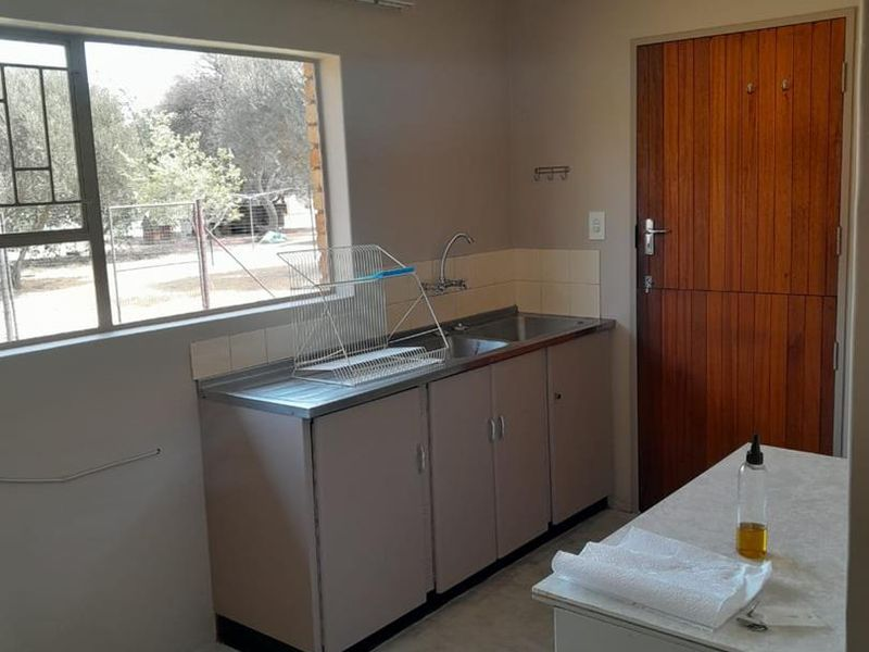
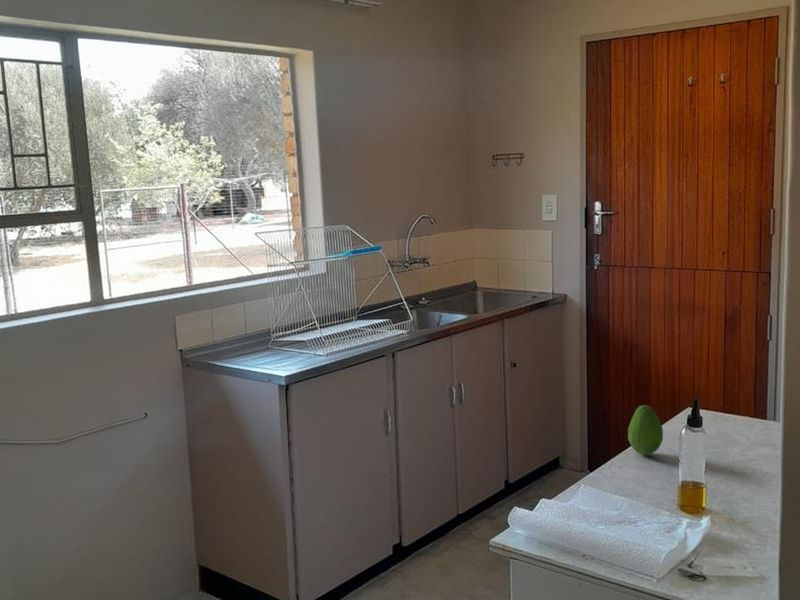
+ fruit [627,404,664,456]
